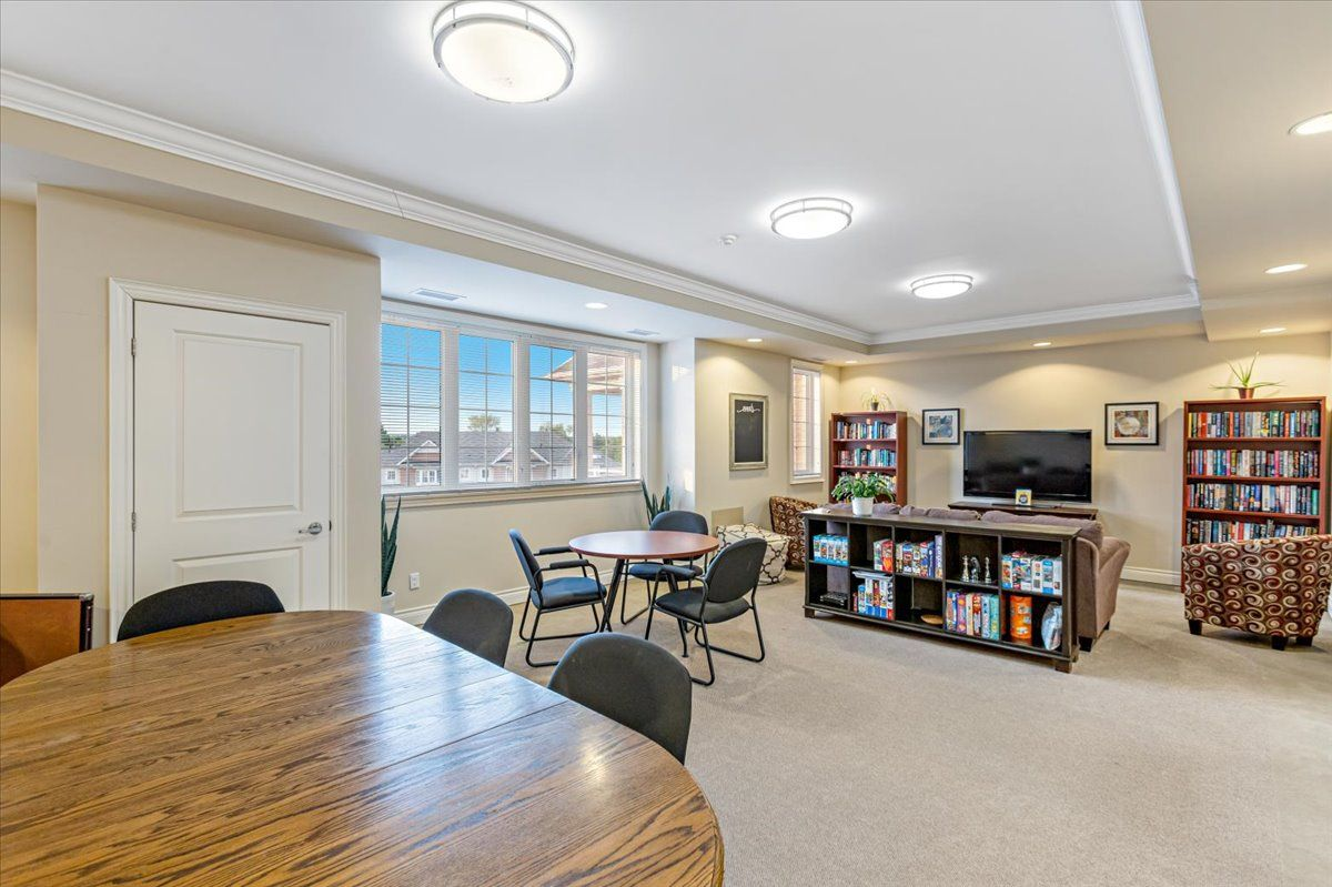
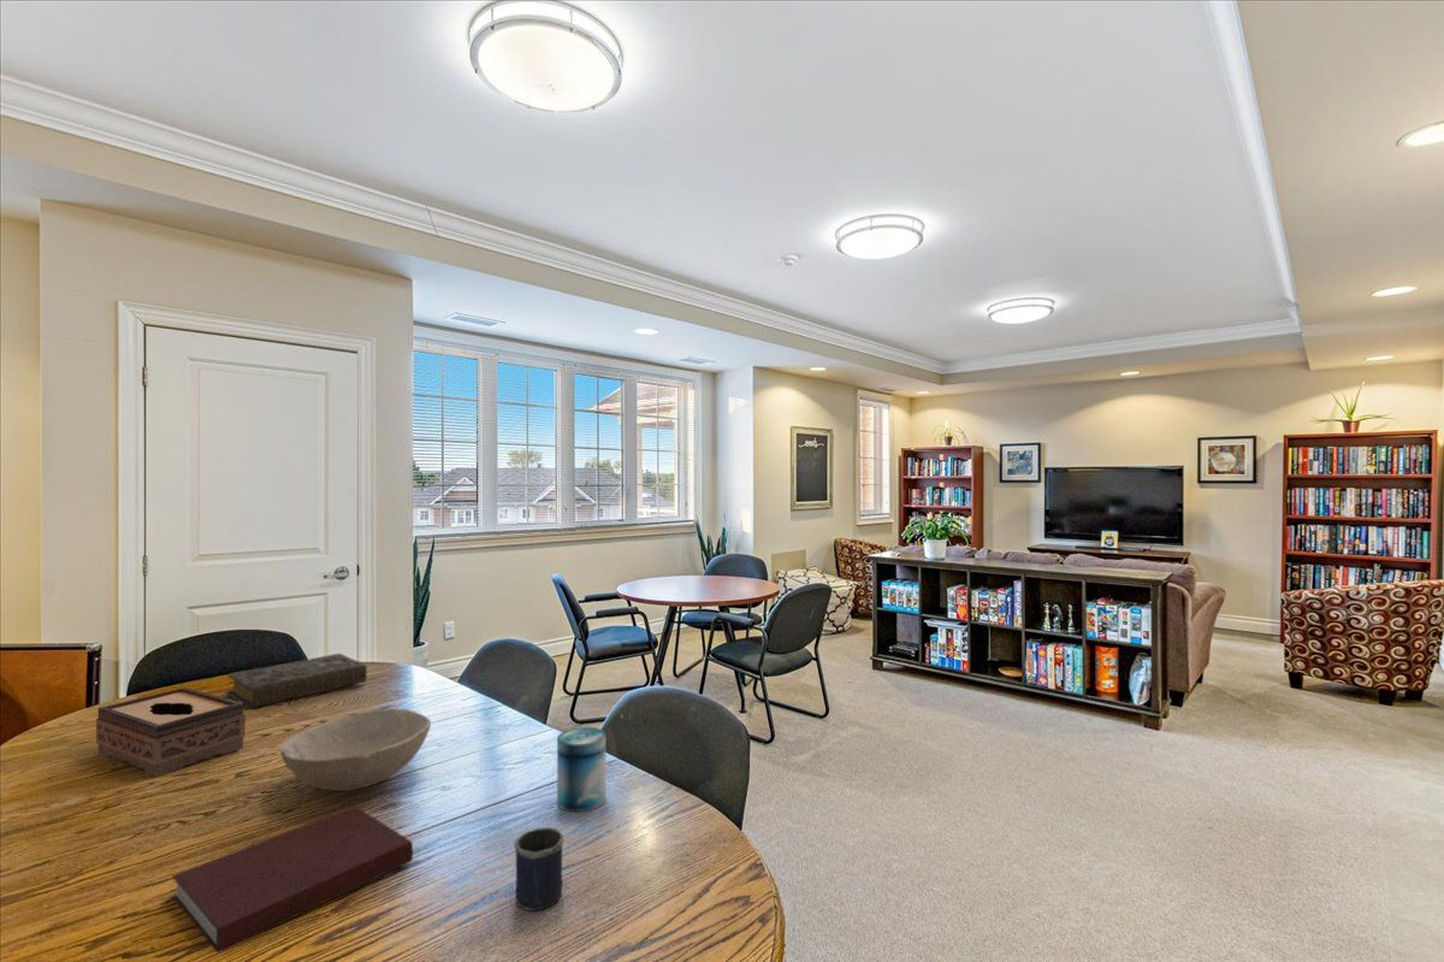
+ bowl [279,708,432,792]
+ tissue box [95,686,247,778]
+ book [224,653,368,709]
+ notebook [171,805,414,954]
+ mug [514,826,564,911]
+ beverage can [556,726,606,813]
